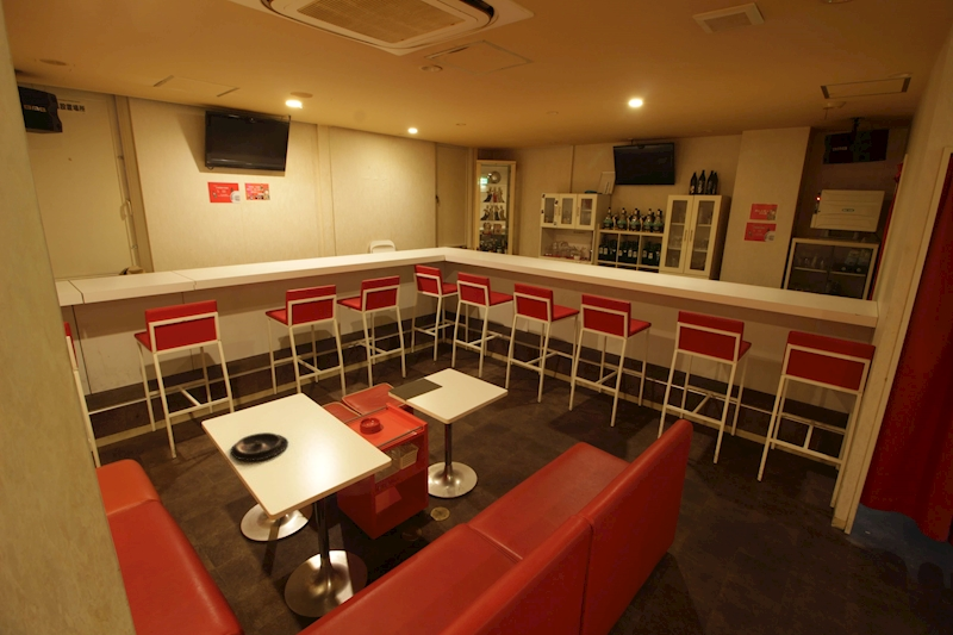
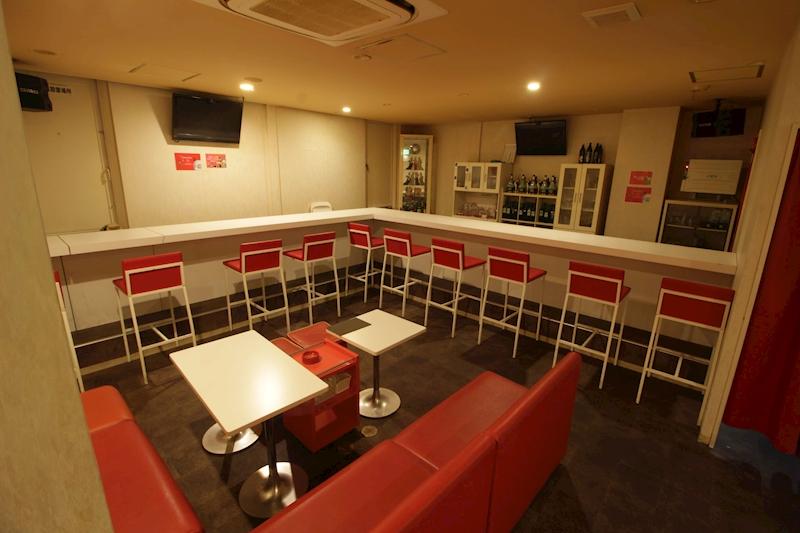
- ashtray [230,431,289,462]
